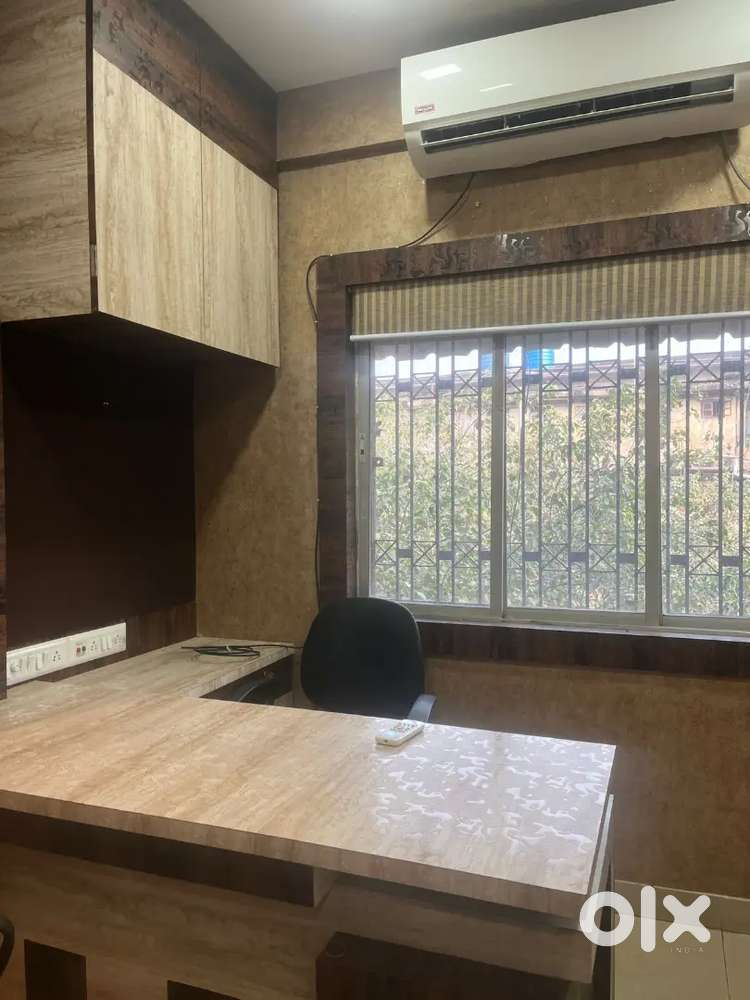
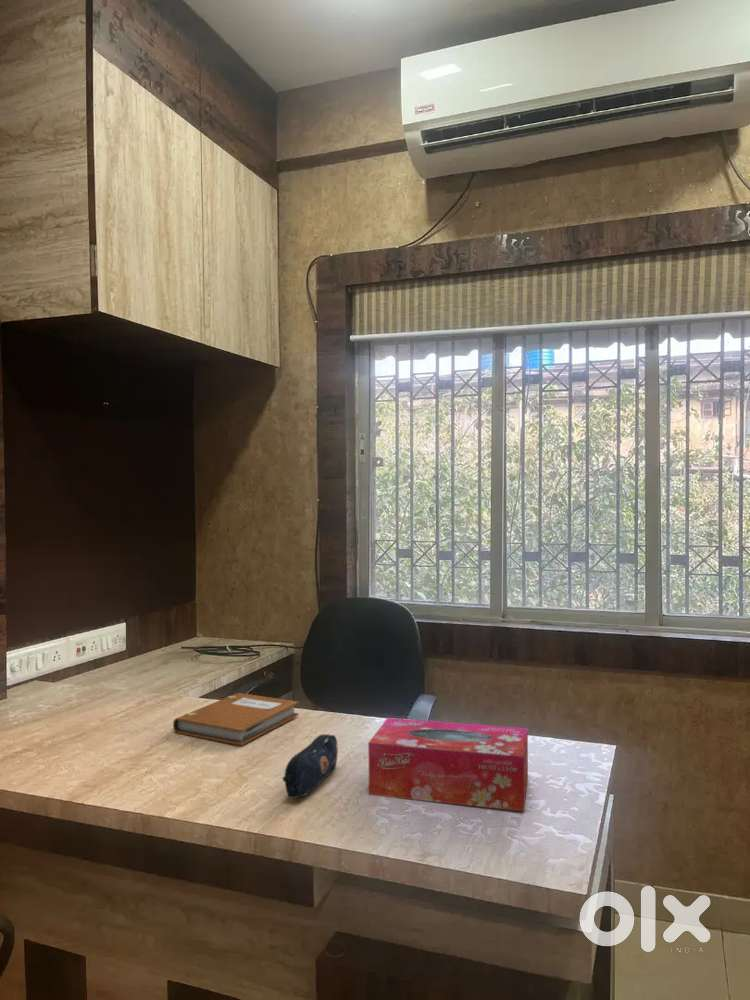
+ tissue box [367,717,529,812]
+ notebook [172,692,300,746]
+ pencil case [282,733,339,799]
